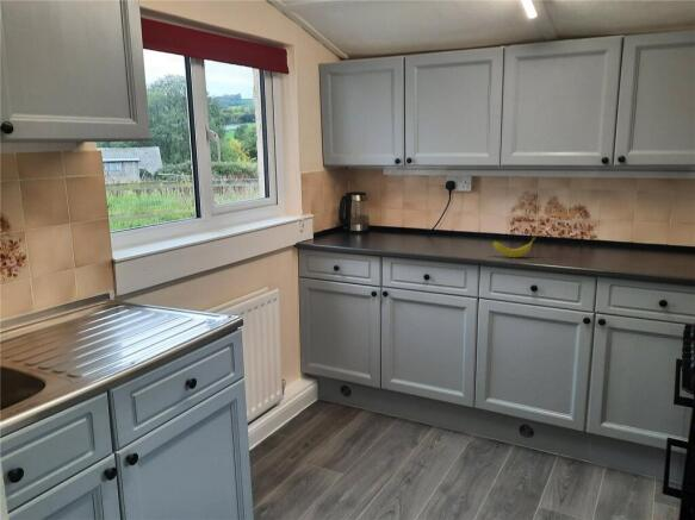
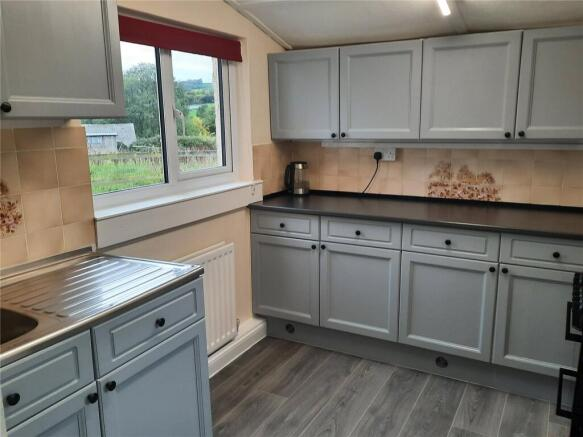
- banana [491,236,536,258]
